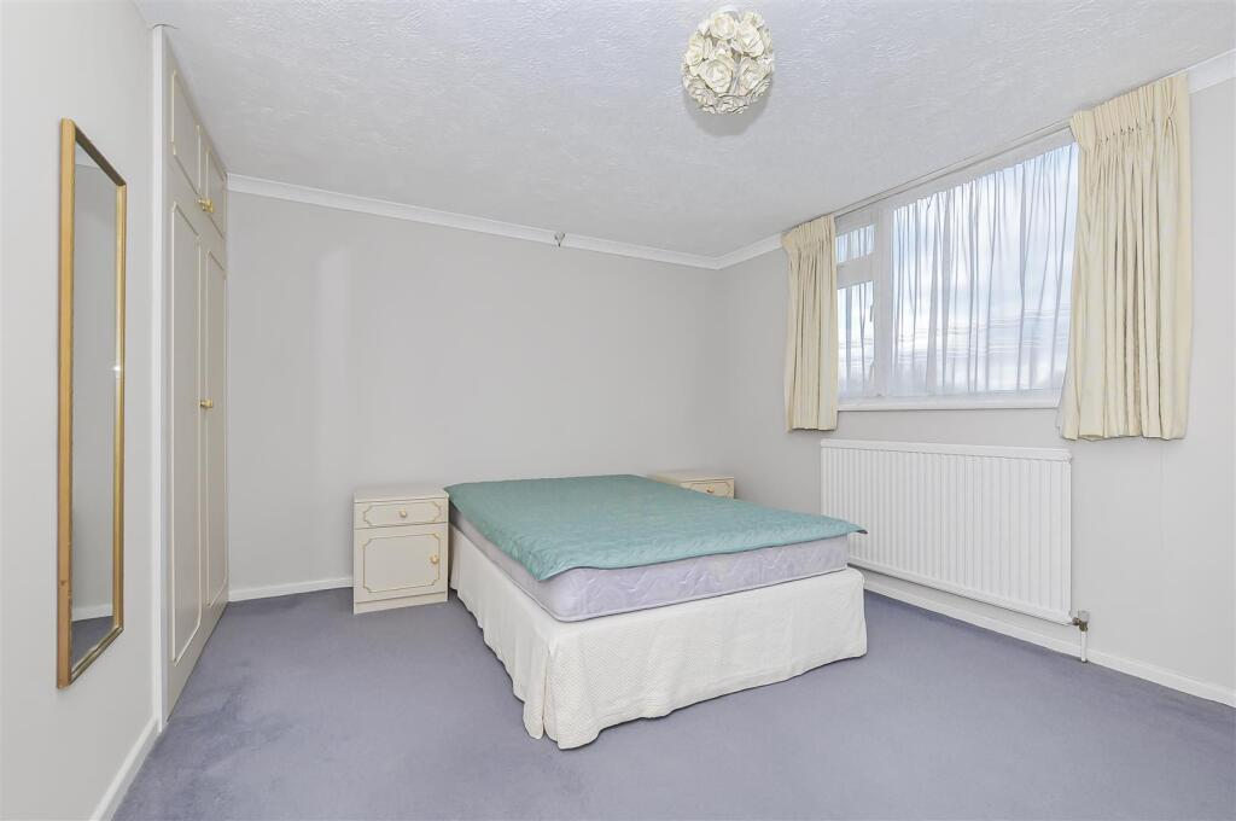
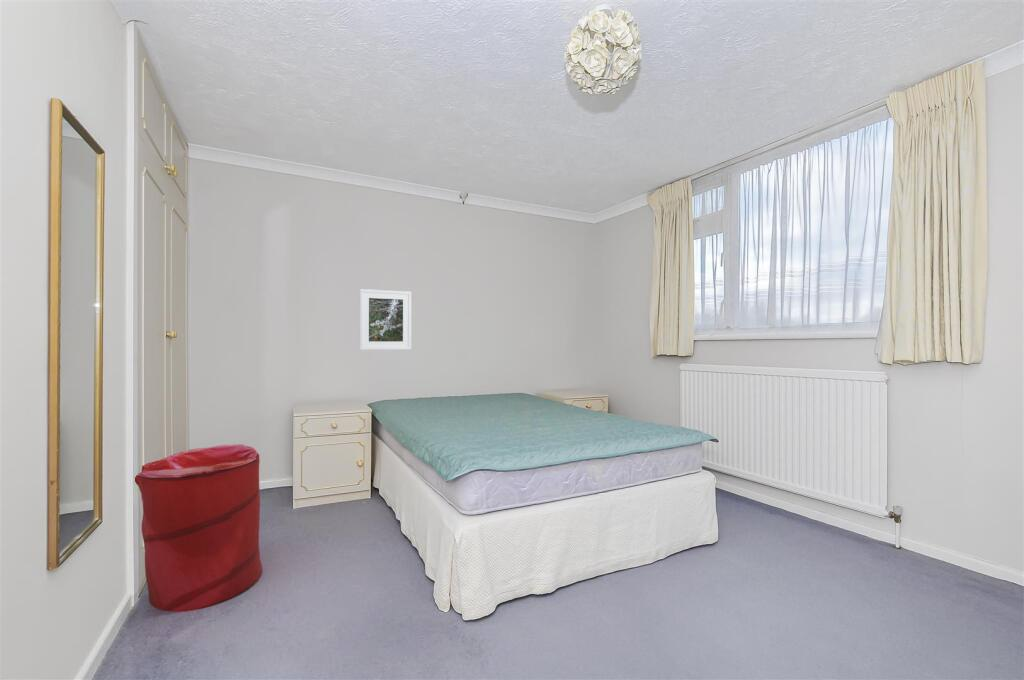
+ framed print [359,288,412,351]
+ laundry hamper [134,443,263,613]
